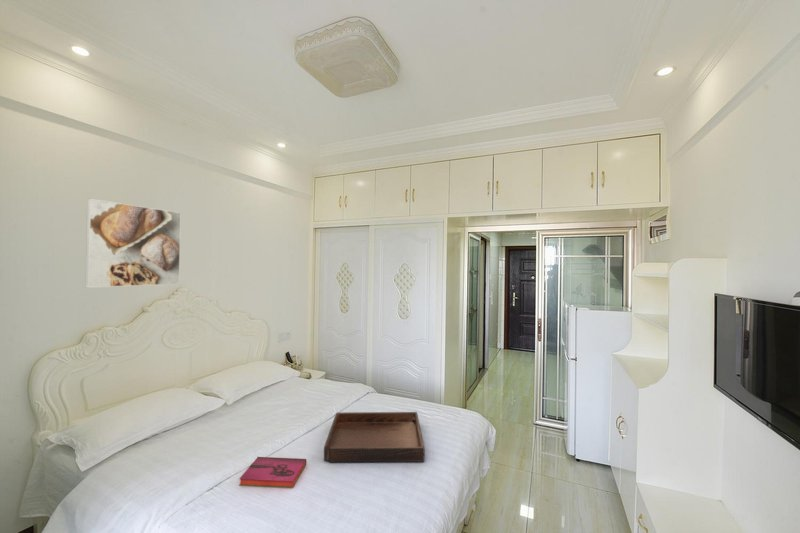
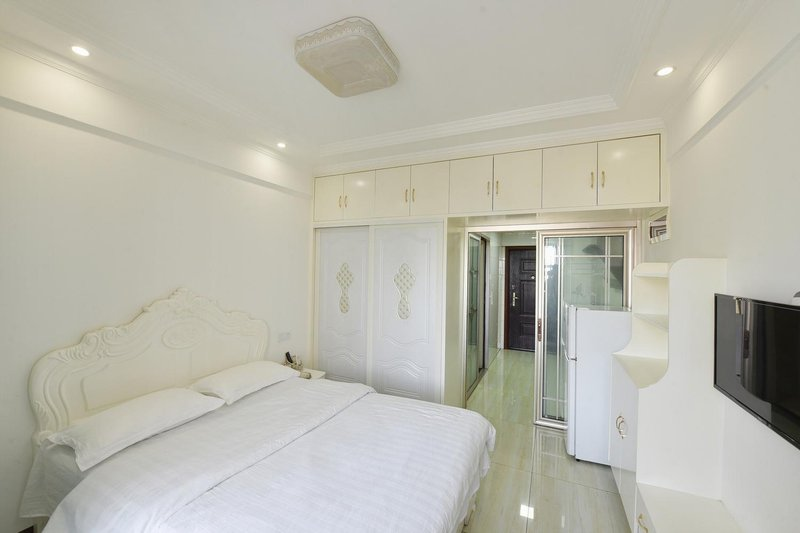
- hardback book [238,456,307,489]
- serving tray [323,411,425,463]
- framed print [85,198,182,289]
